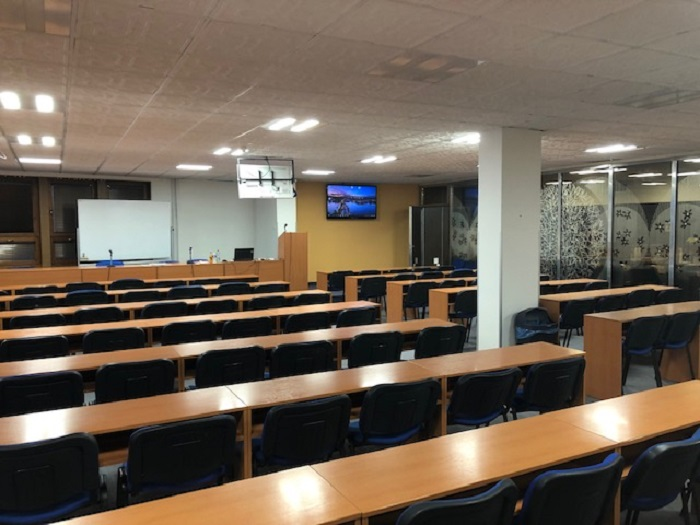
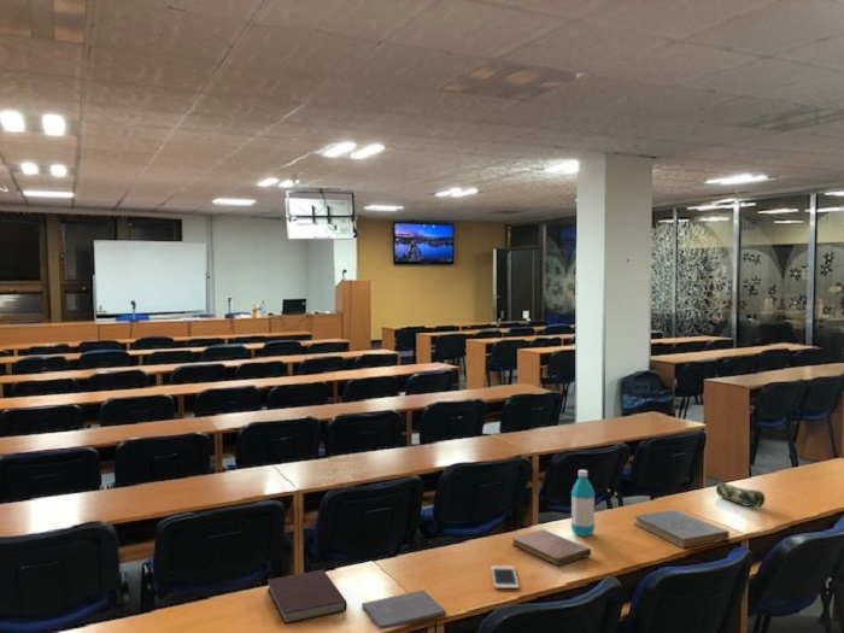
+ notebook [266,569,348,625]
+ pencil case [715,480,767,509]
+ notebook [511,528,592,567]
+ book [632,508,731,549]
+ notepad [361,588,447,631]
+ water bottle [570,469,596,538]
+ cell phone [490,565,520,590]
